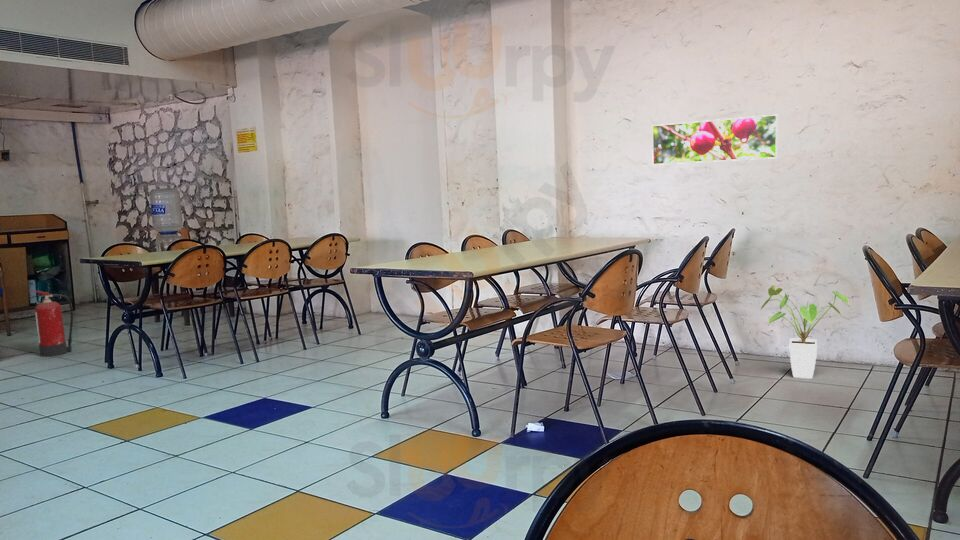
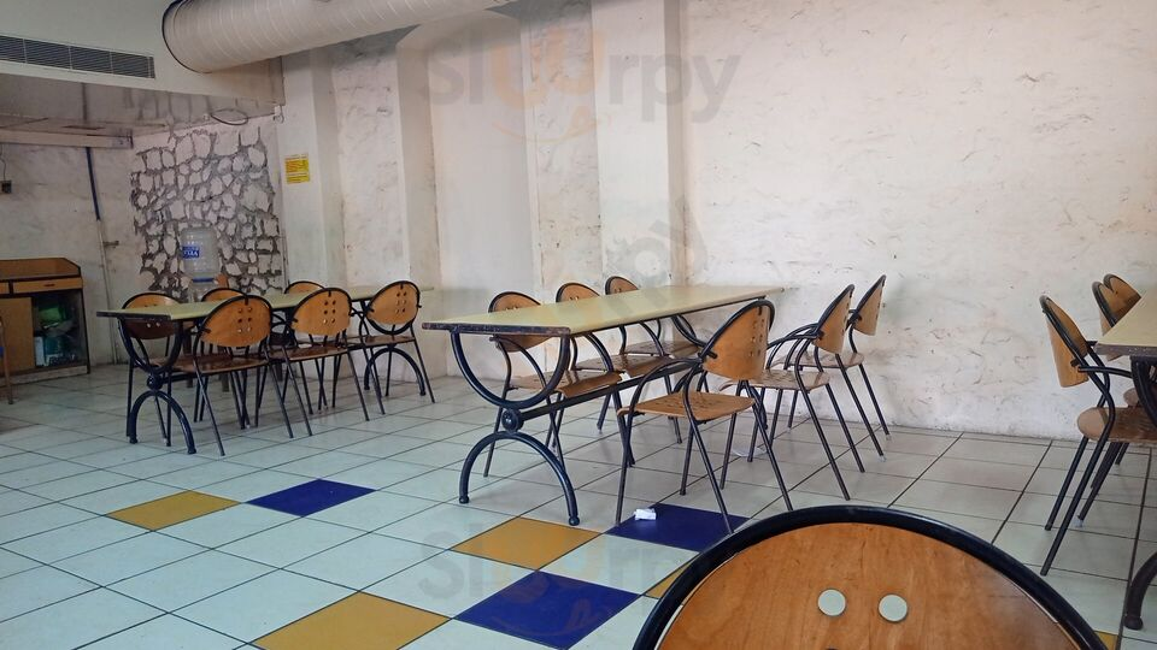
- house plant [760,285,850,380]
- fire extinguisher [28,289,74,358]
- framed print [651,114,779,166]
